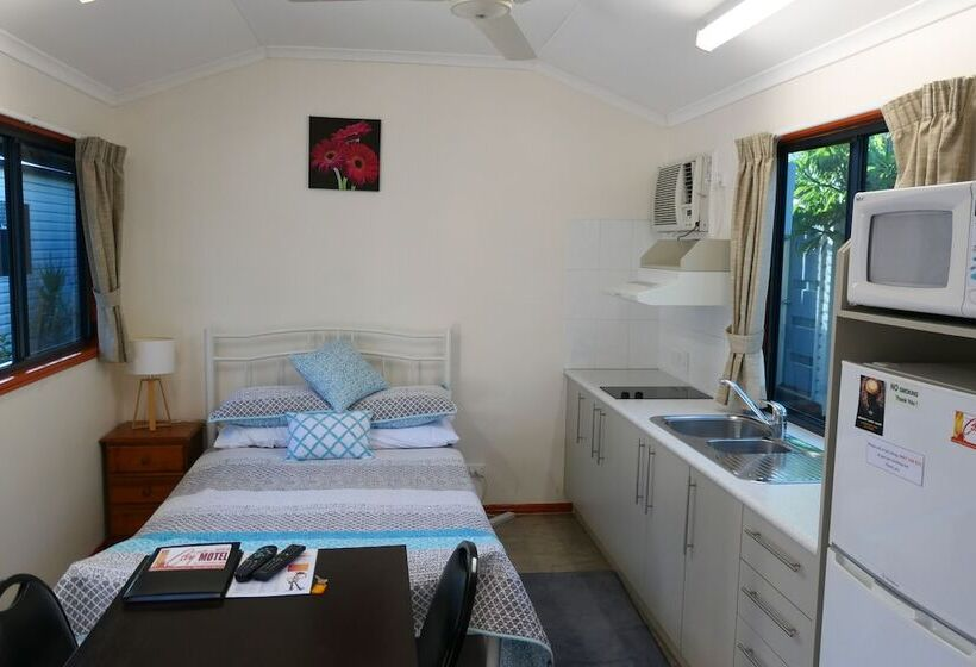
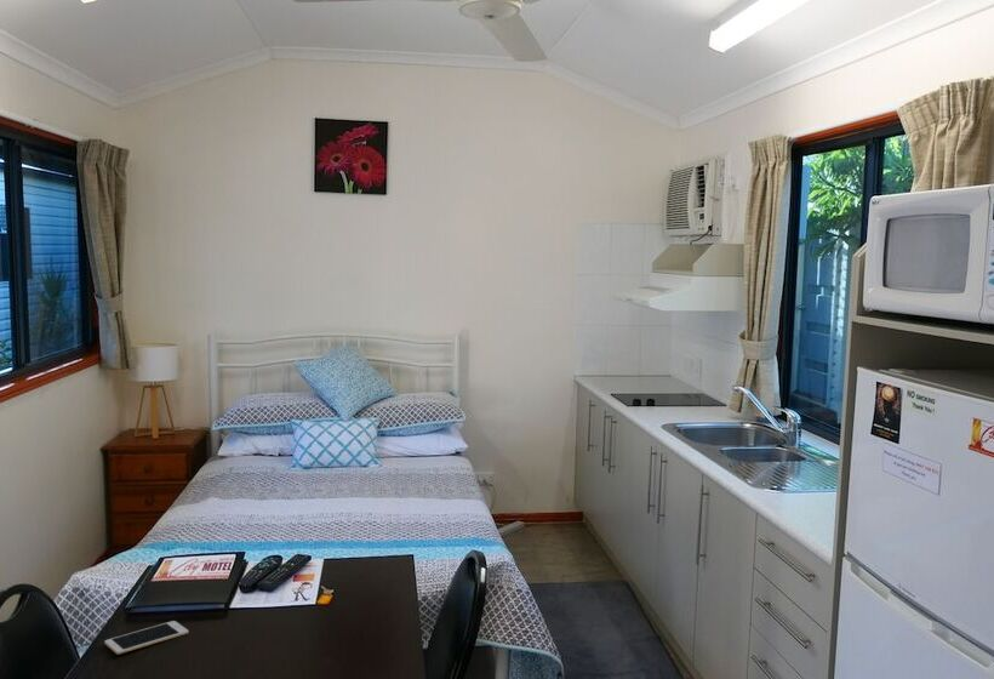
+ cell phone [103,620,189,656]
